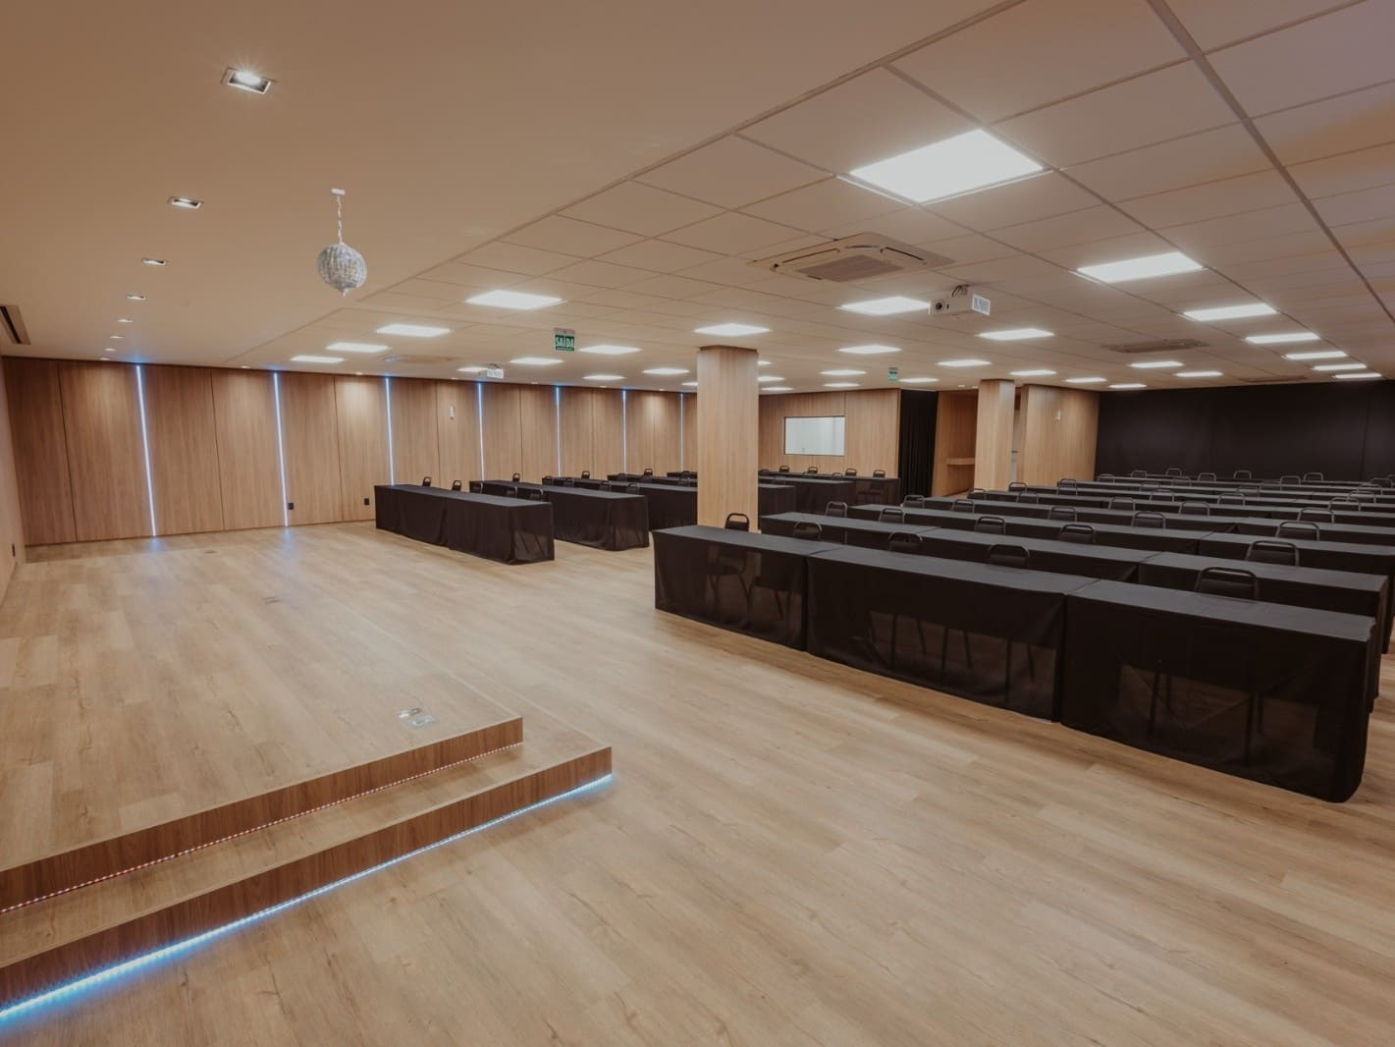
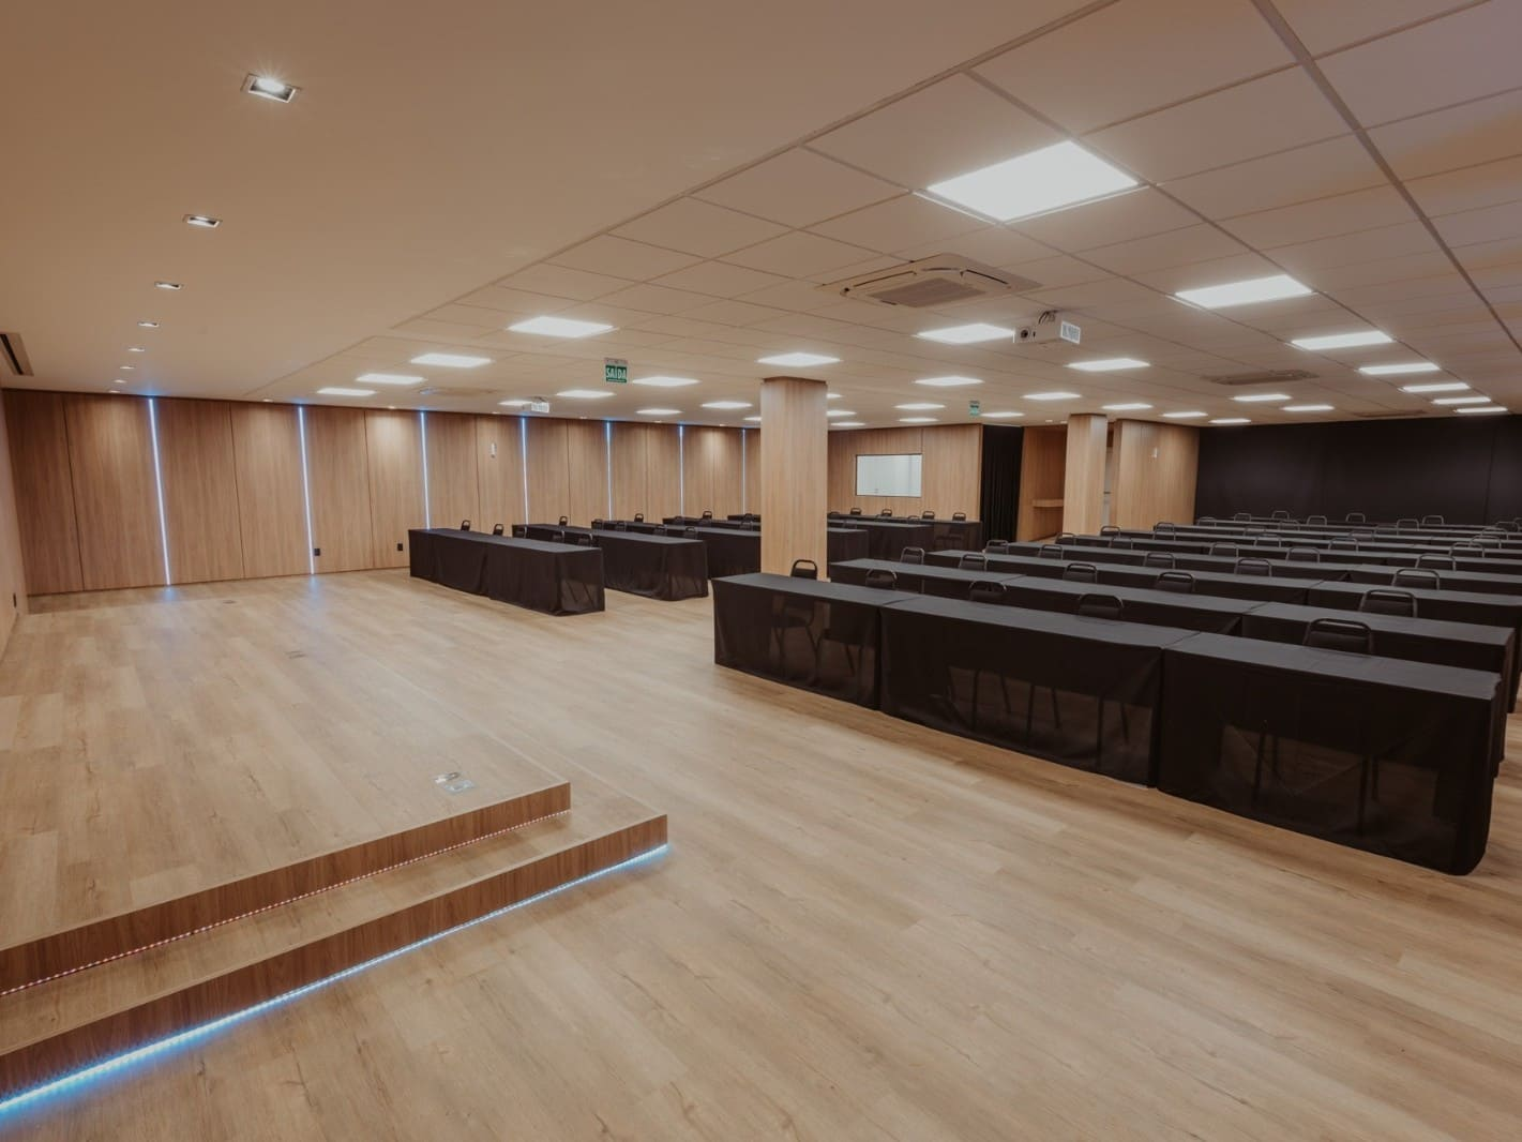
- pendant light [315,188,368,298]
